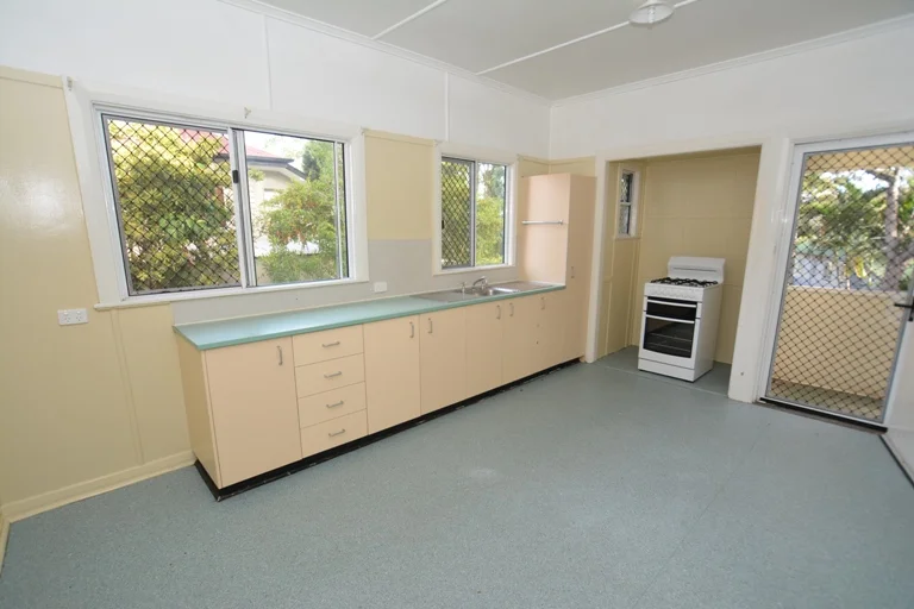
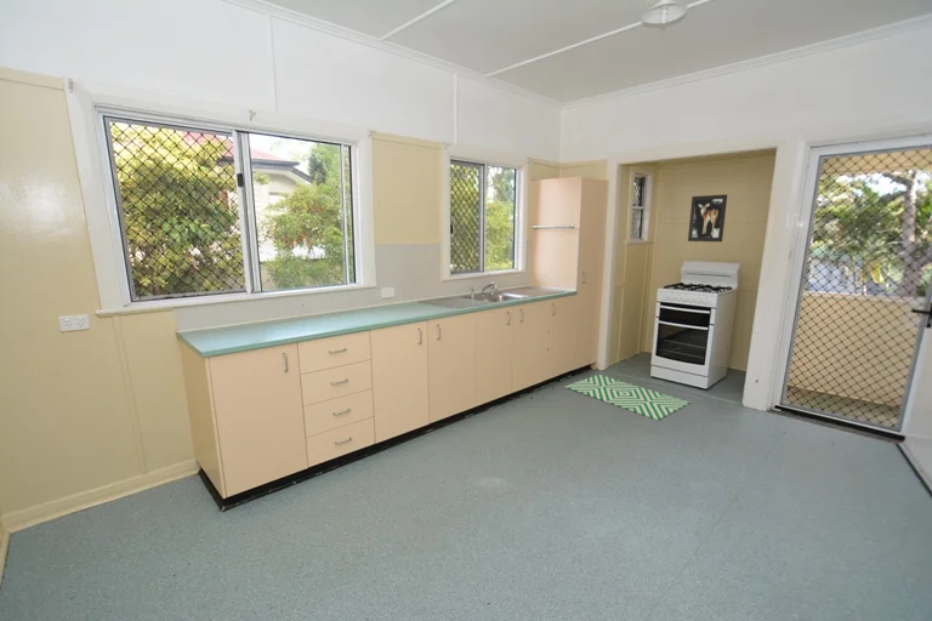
+ wall art [687,193,728,243]
+ rug [564,374,691,421]
